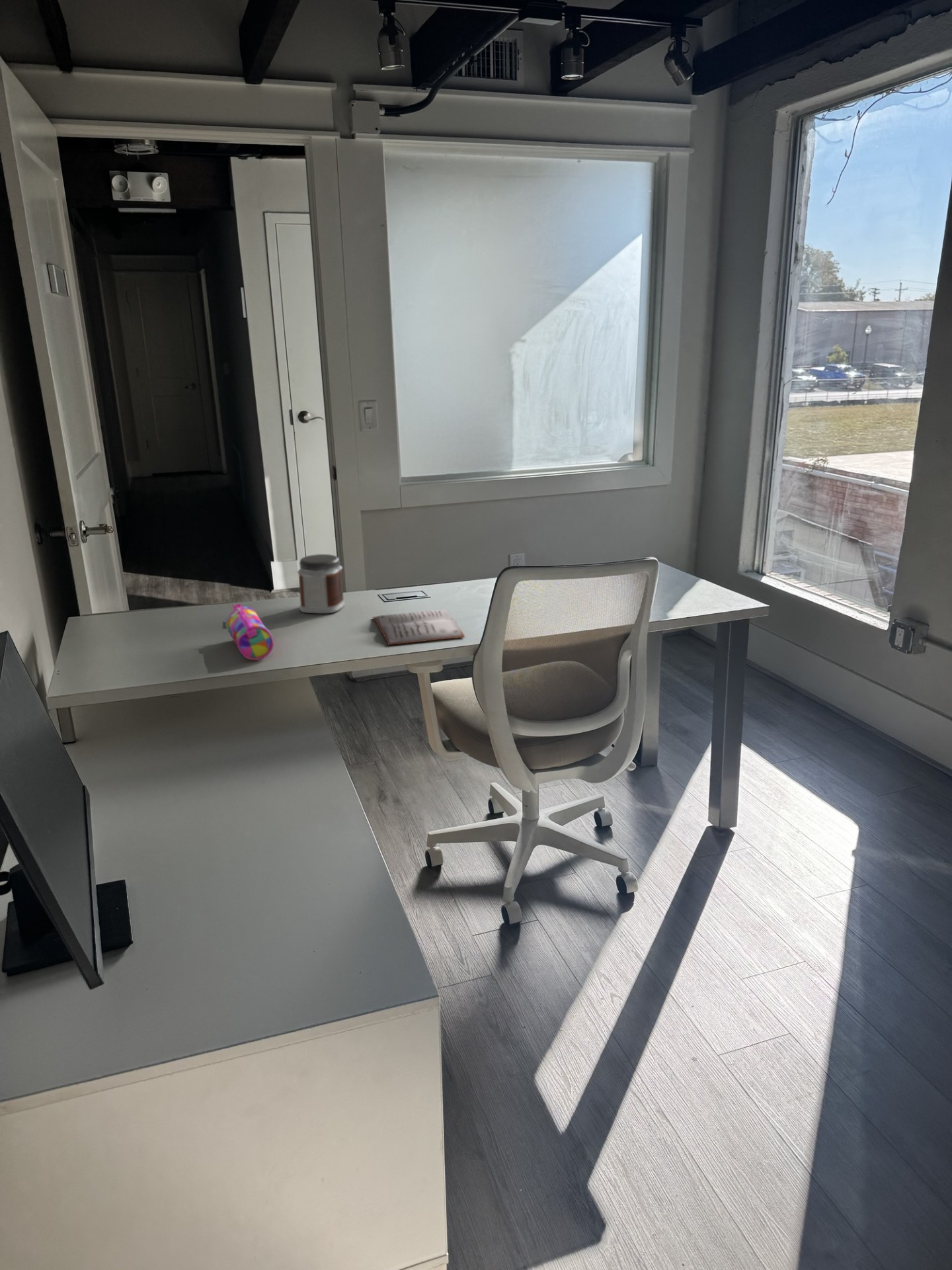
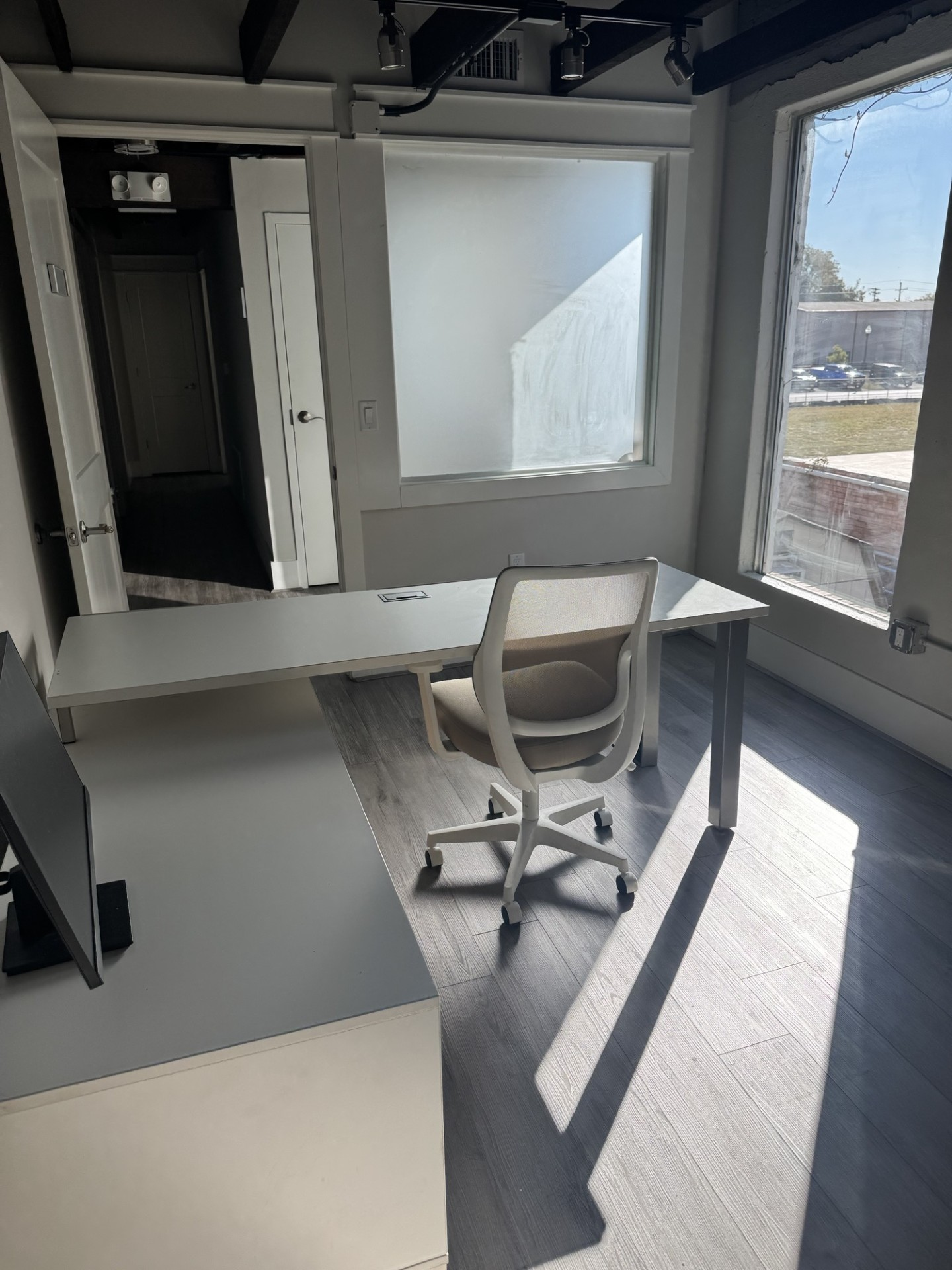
- pencil case [222,603,274,661]
- jar [297,554,346,614]
- diary [372,609,465,646]
